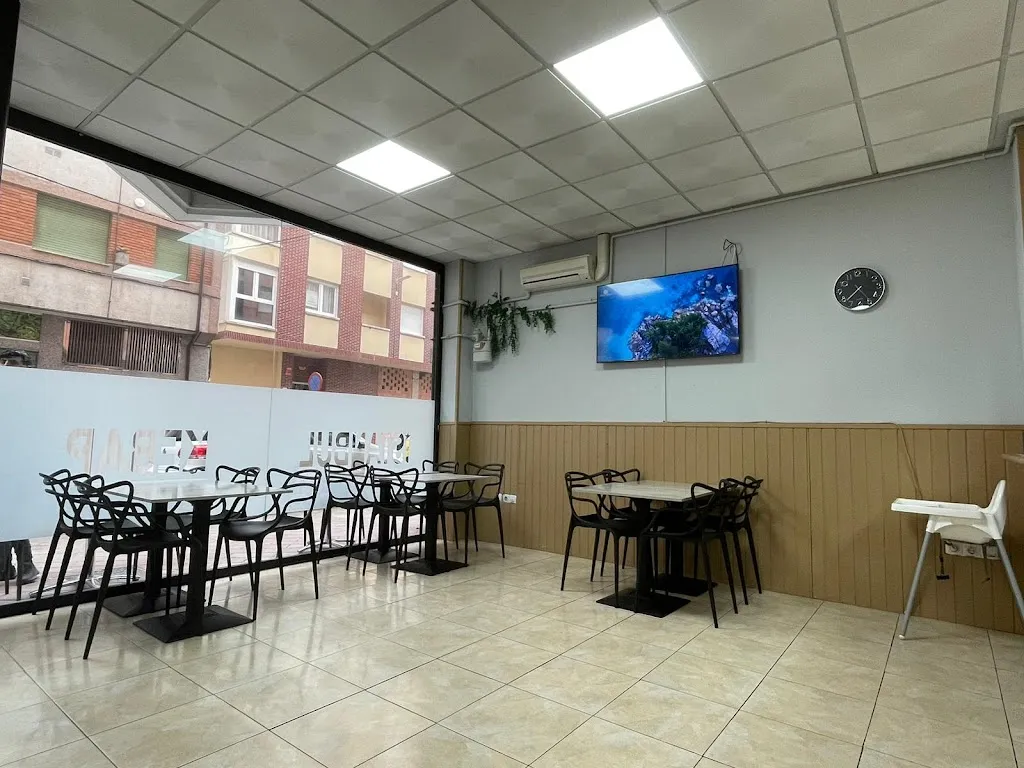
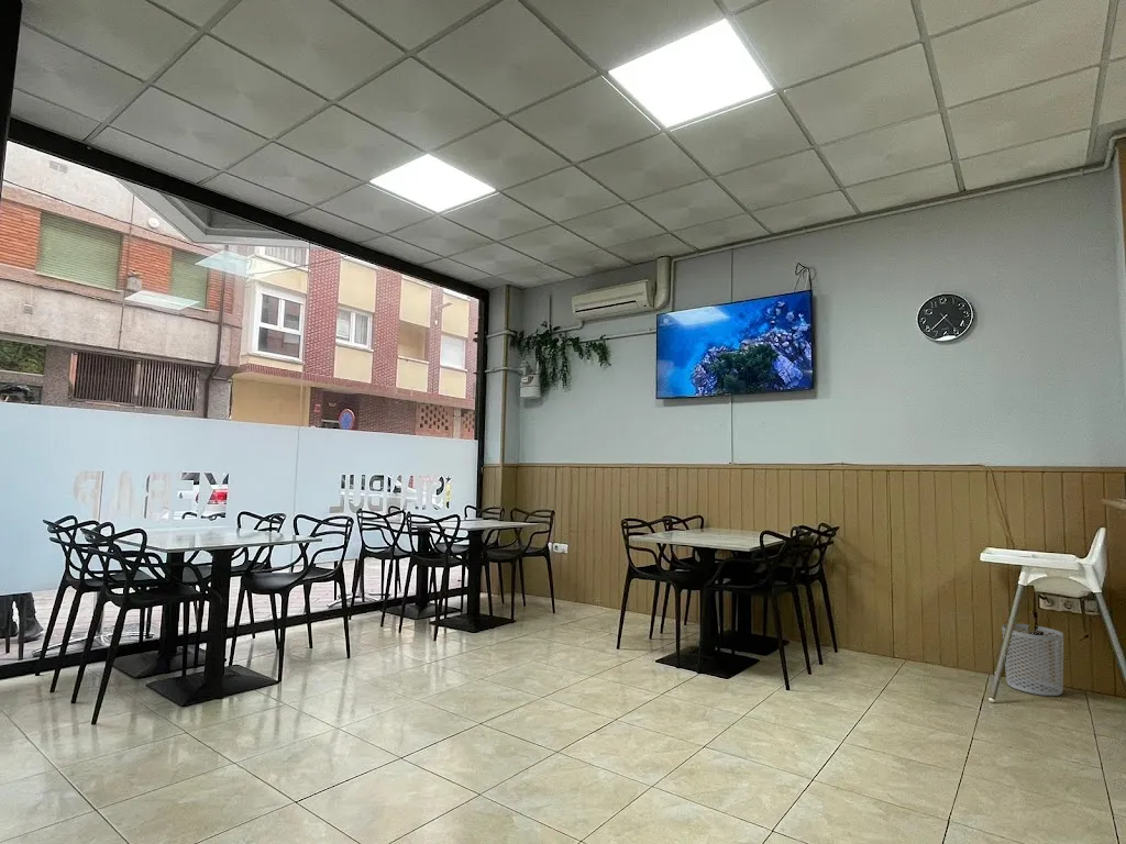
+ waste bin [1001,623,1064,697]
